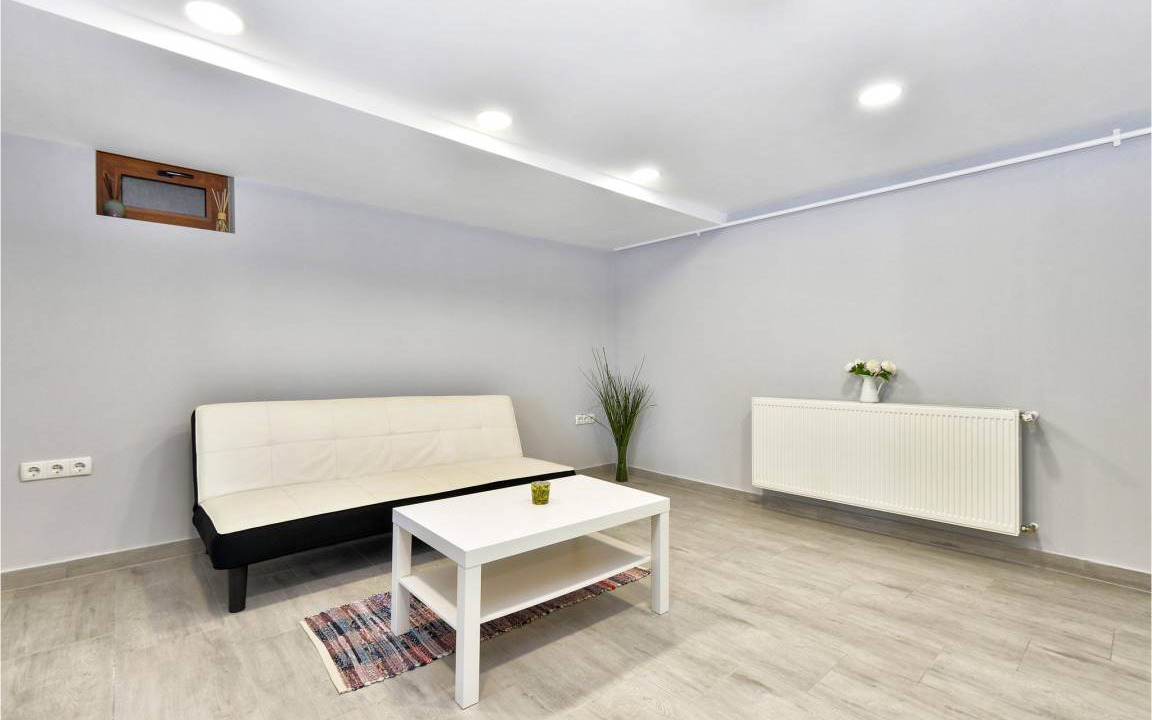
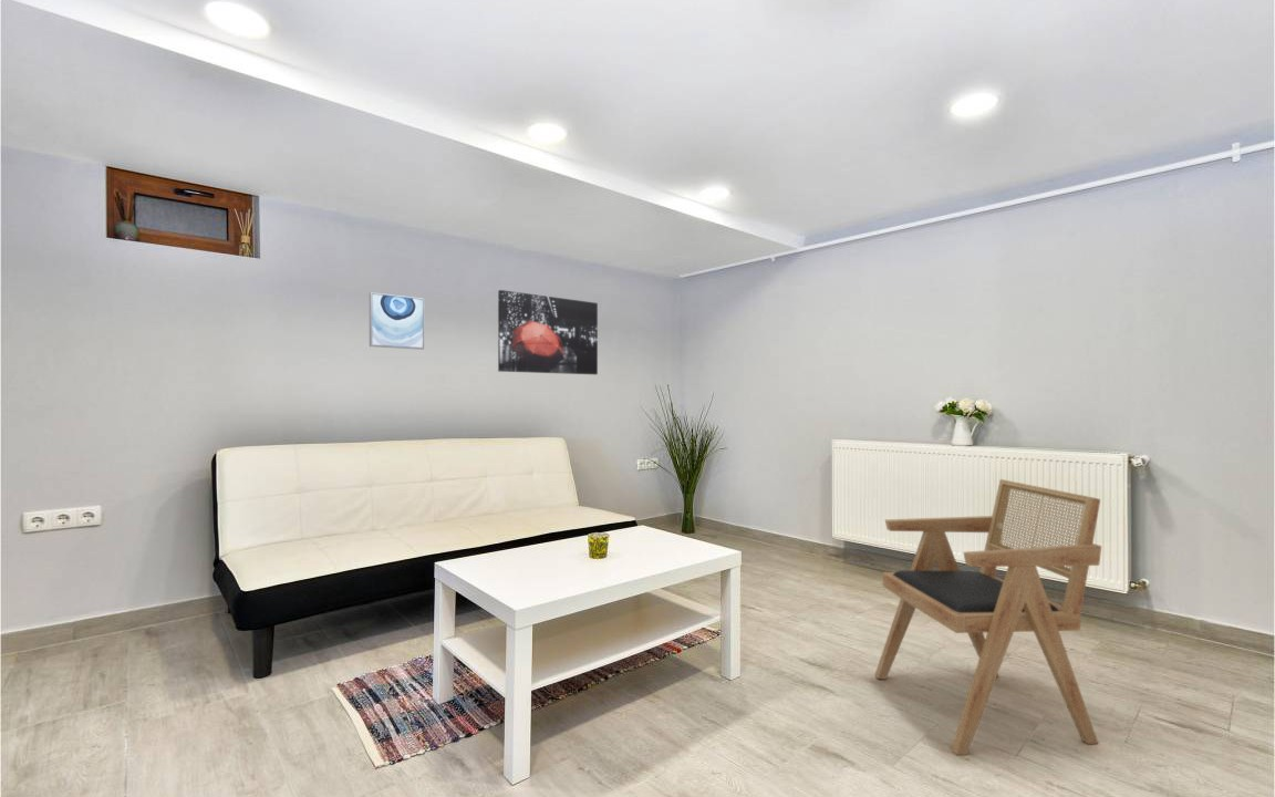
+ wall art [369,291,425,351]
+ wall art [497,289,599,375]
+ armchair [873,478,1102,756]
